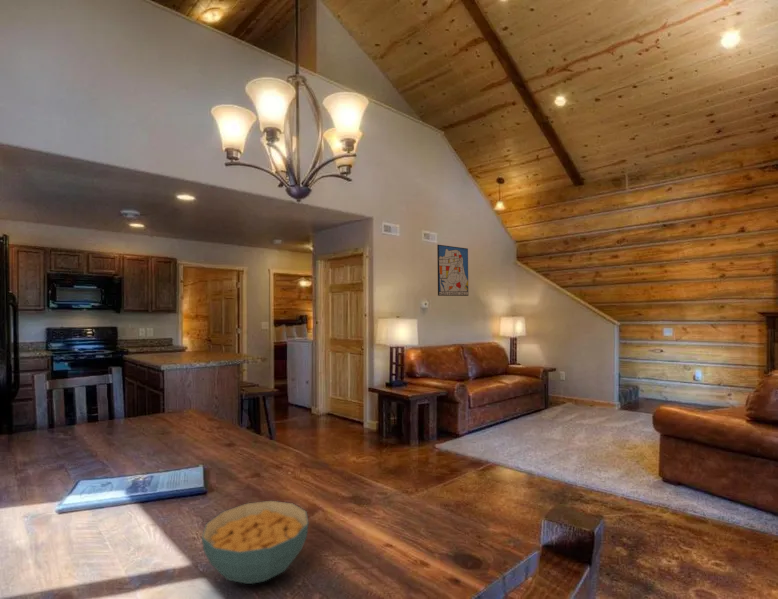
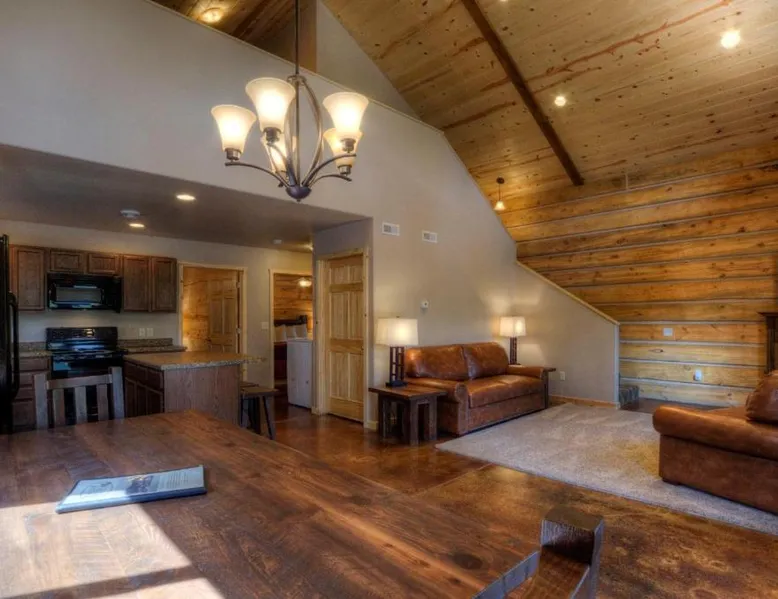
- wall art [436,244,469,297]
- cereal bowl [201,500,309,585]
